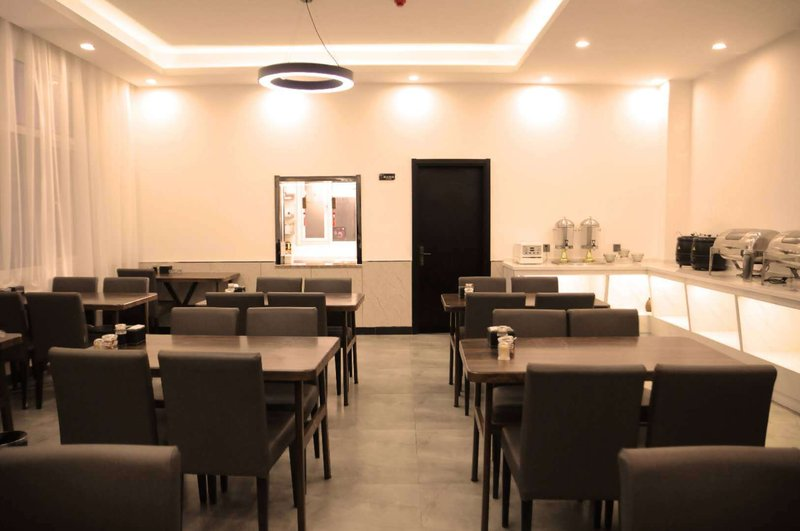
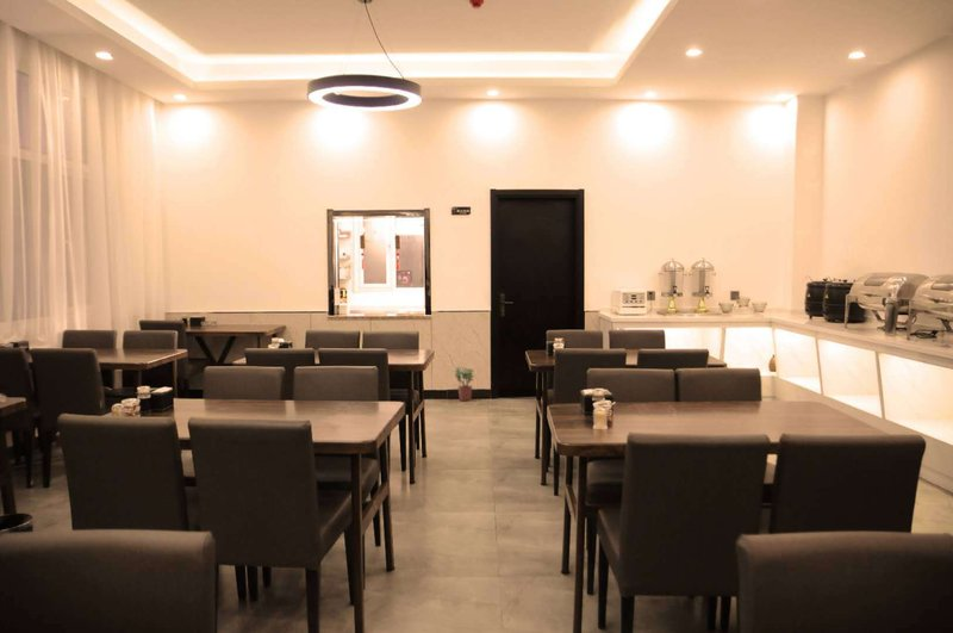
+ potted plant [453,366,474,402]
